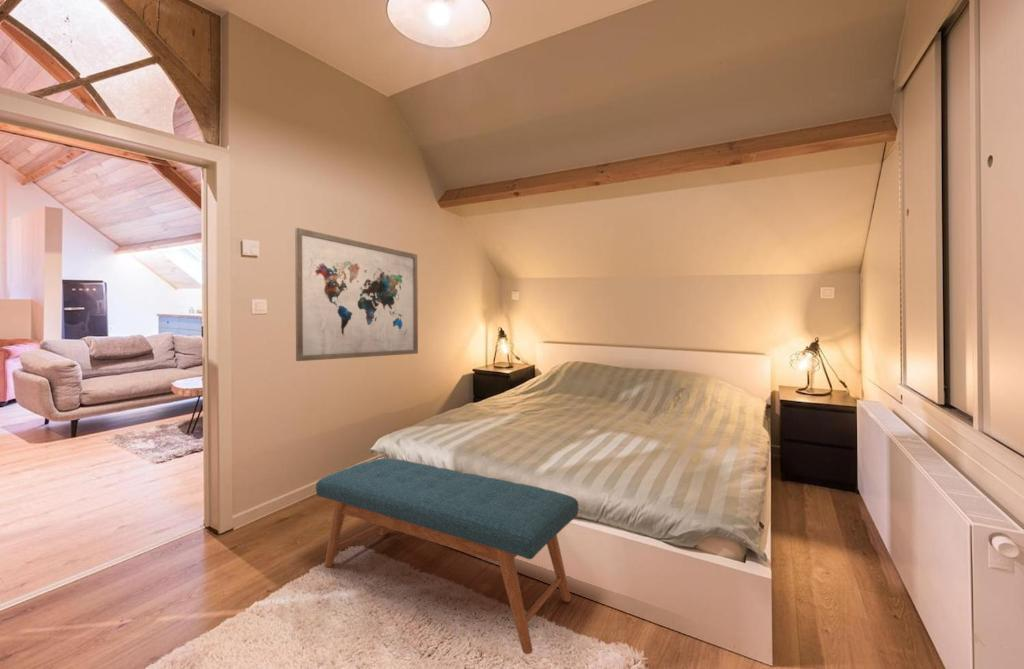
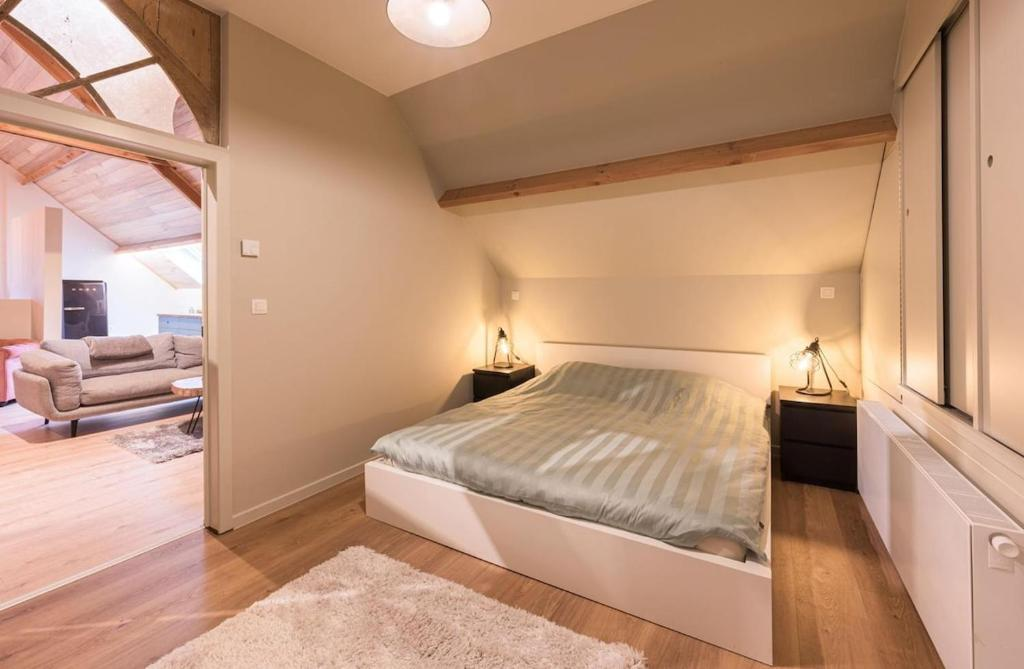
- bench [315,457,579,655]
- wall art [294,227,419,362]
